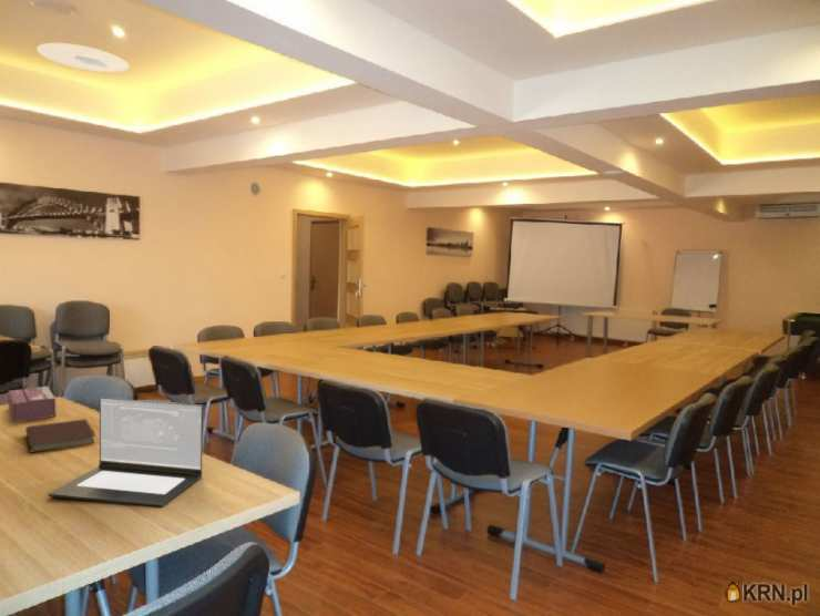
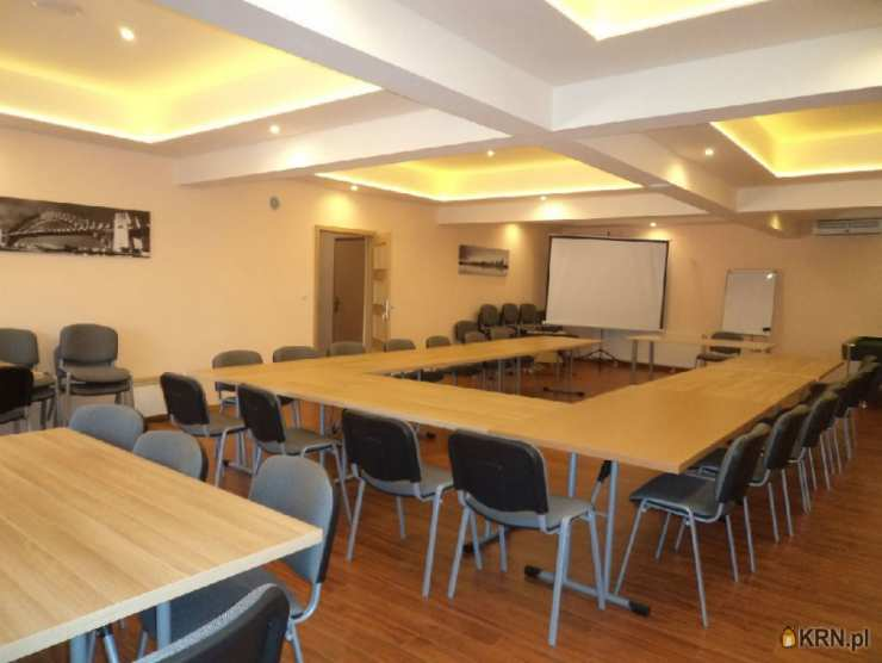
- laptop [47,397,204,509]
- tissue box [7,386,57,423]
- notebook [24,418,98,453]
- ceiling light [35,42,131,73]
